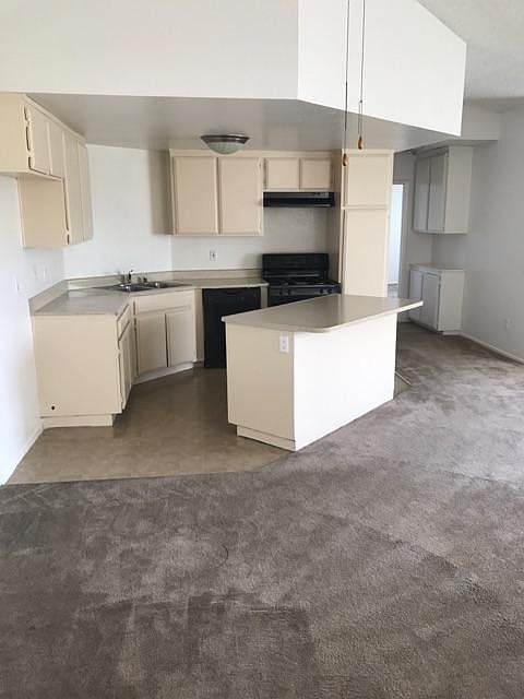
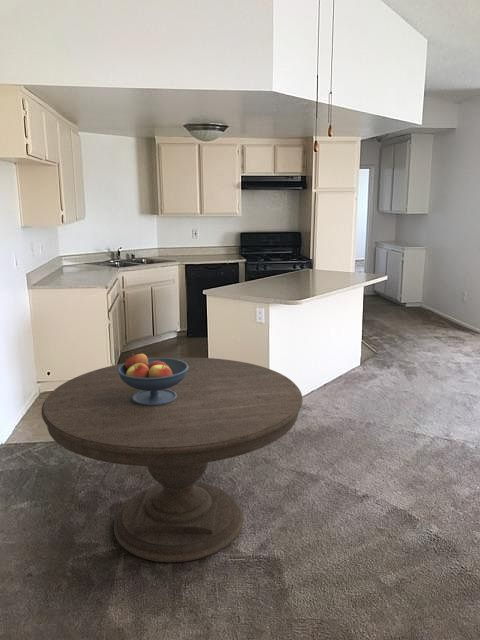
+ fruit bowl [118,352,189,406]
+ dining table [41,357,304,563]
